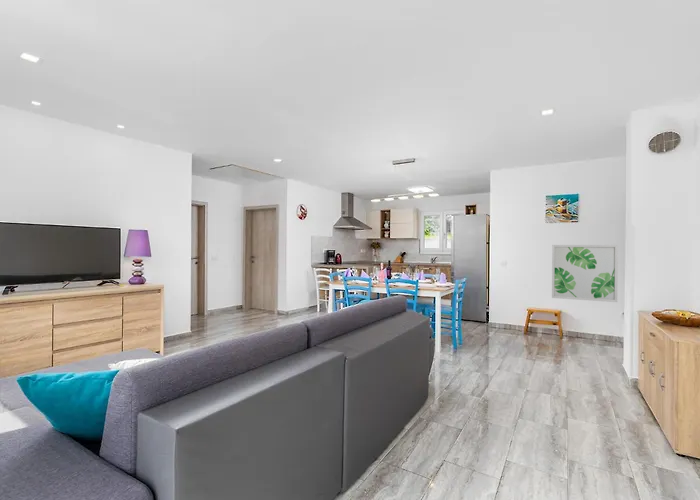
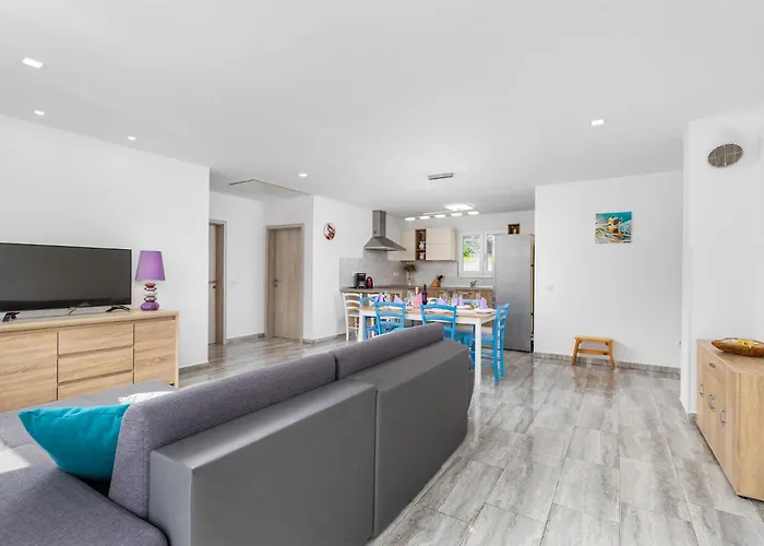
- wall art [551,244,619,303]
